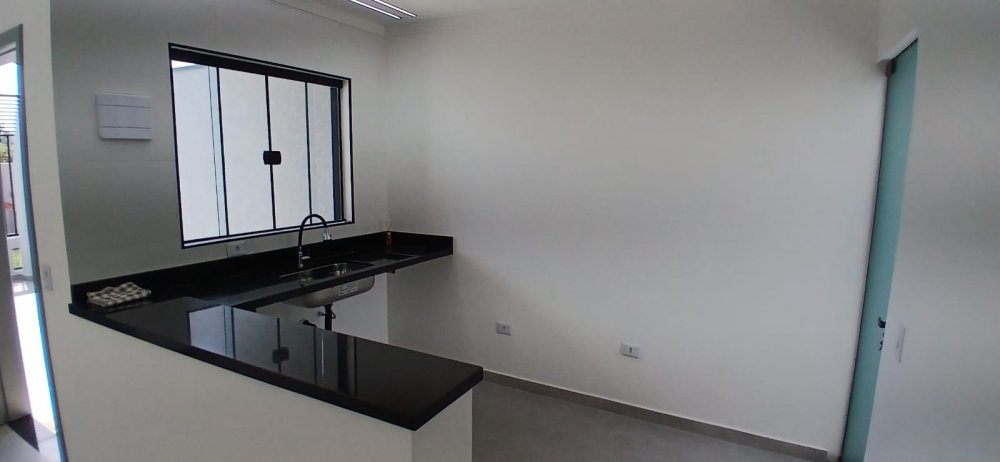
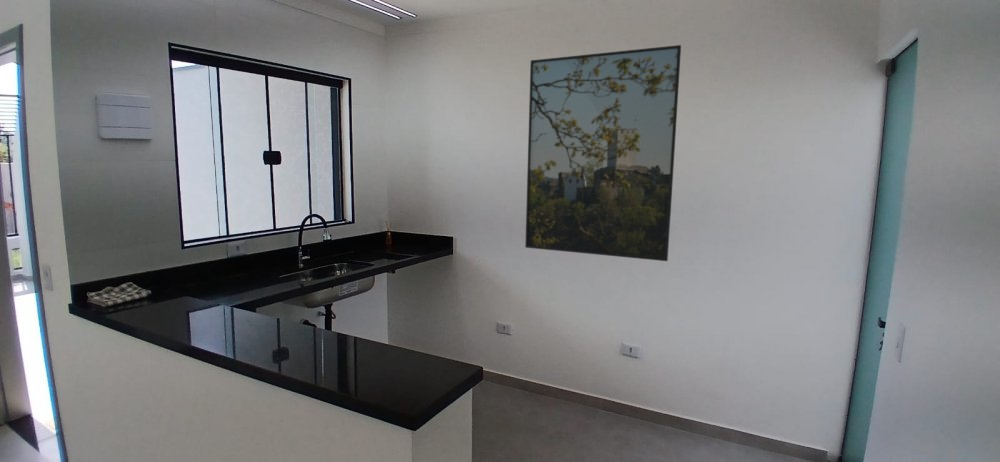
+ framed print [524,44,682,262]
